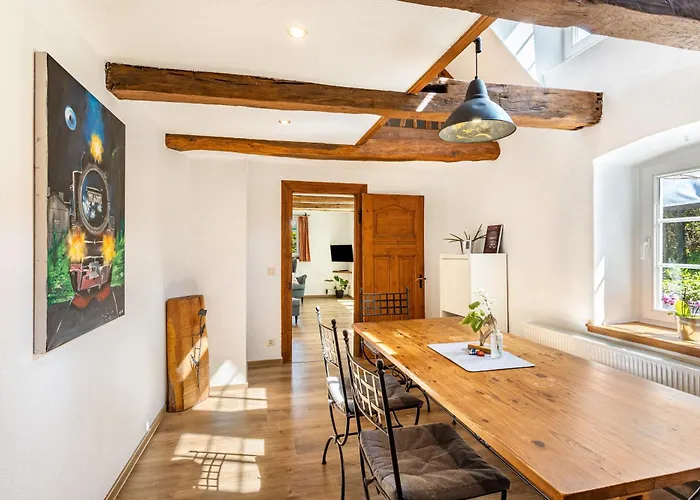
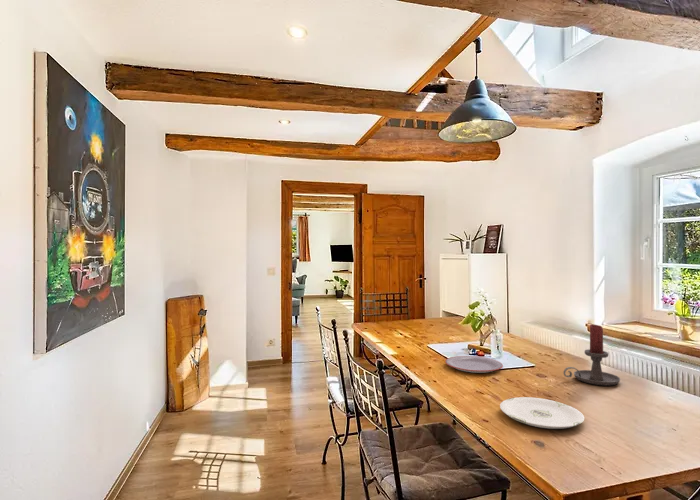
+ candle holder [562,323,621,387]
+ plate [444,355,504,374]
+ plate [499,396,585,430]
